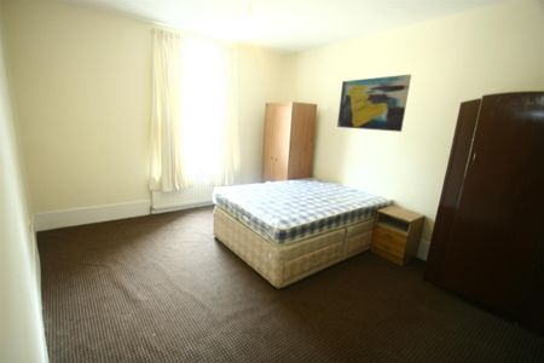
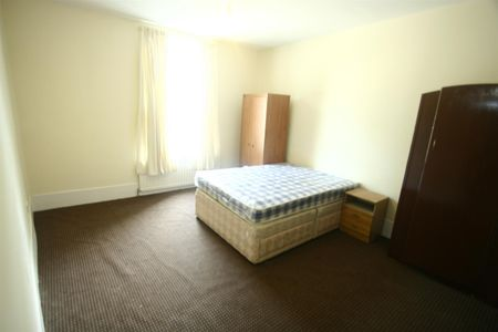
- wall art [336,74,412,133]
